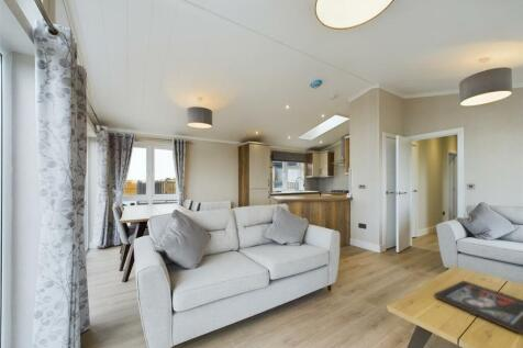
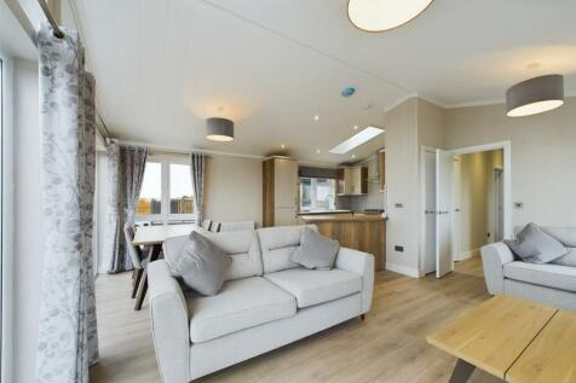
- religious icon [433,279,523,335]
